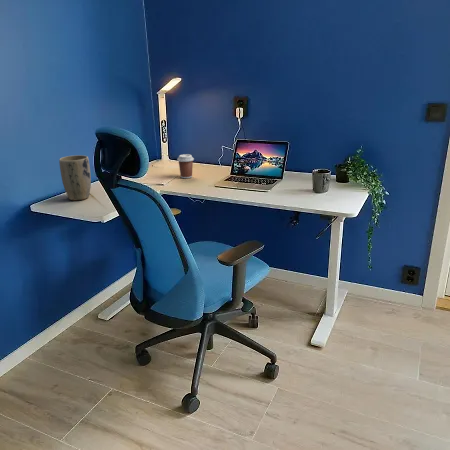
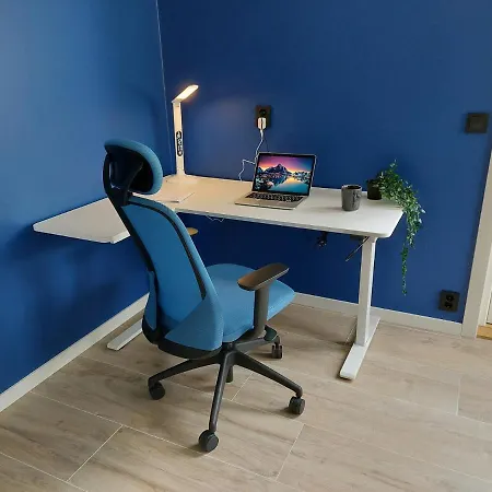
- plant pot [58,154,92,201]
- coffee cup [176,153,195,179]
